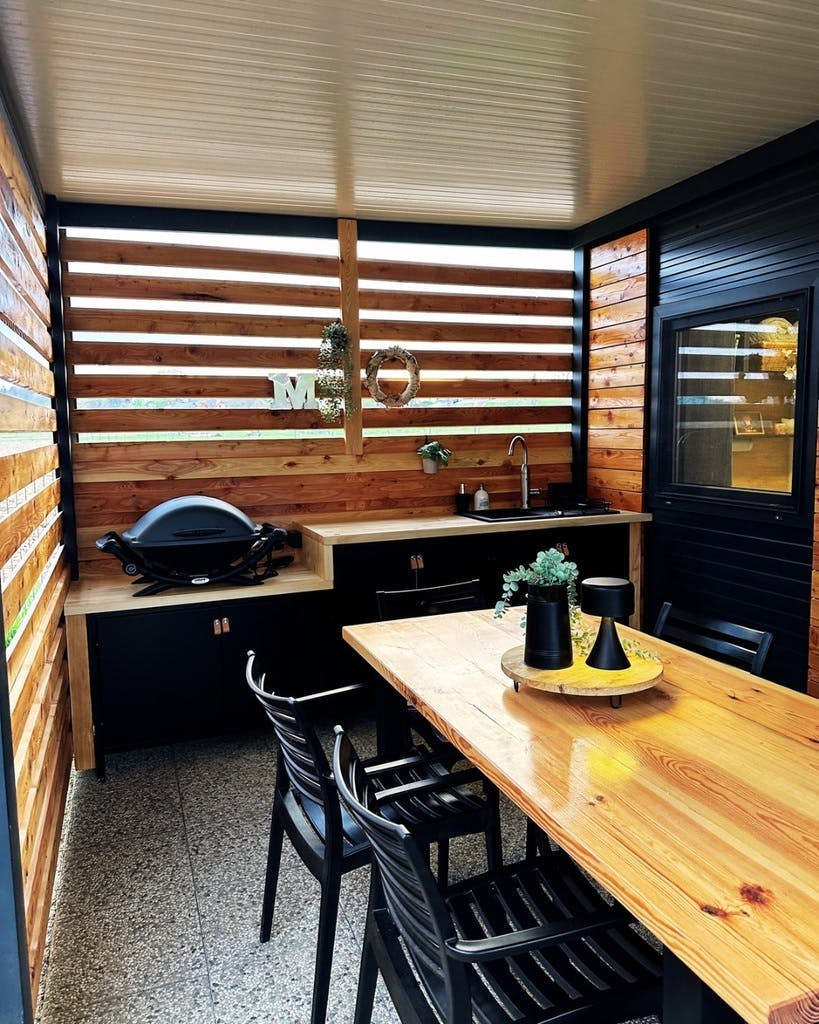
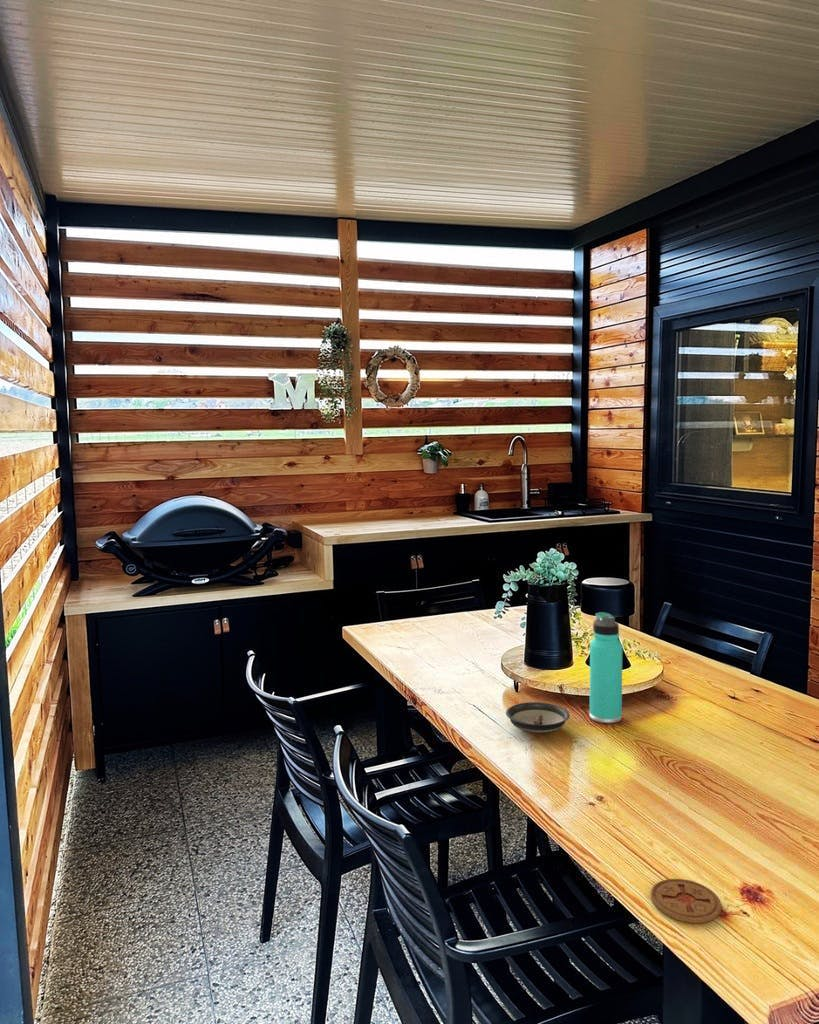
+ thermos bottle [589,611,624,724]
+ coaster [650,878,722,924]
+ saucer [505,701,571,734]
